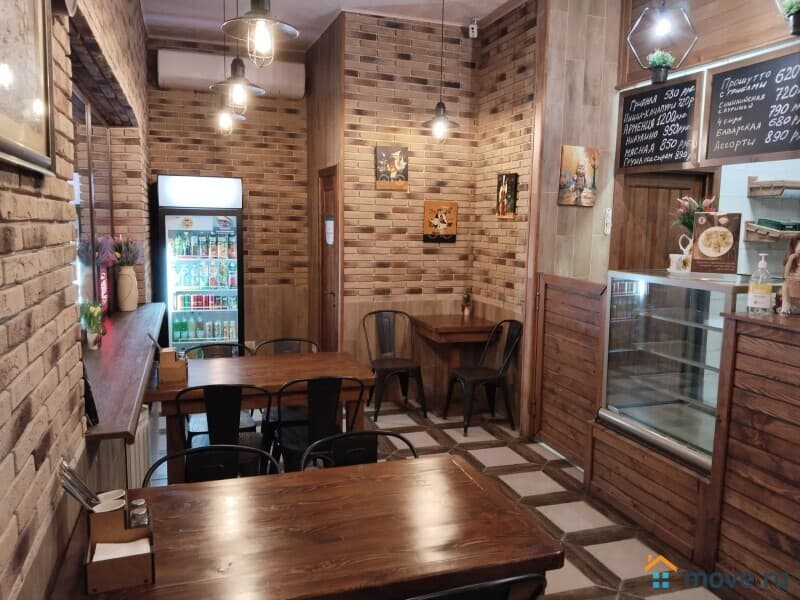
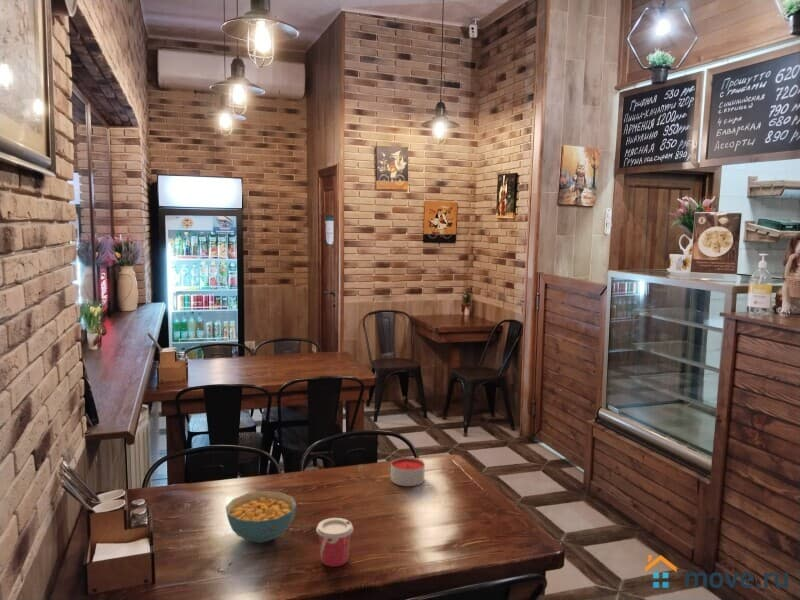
+ cup [315,517,354,568]
+ candle [390,456,426,487]
+ cereal bowl [225,490,298,544]
